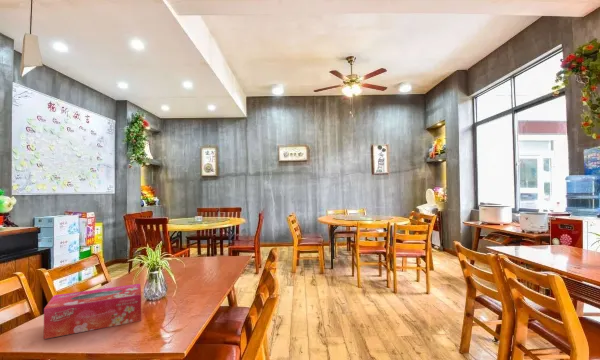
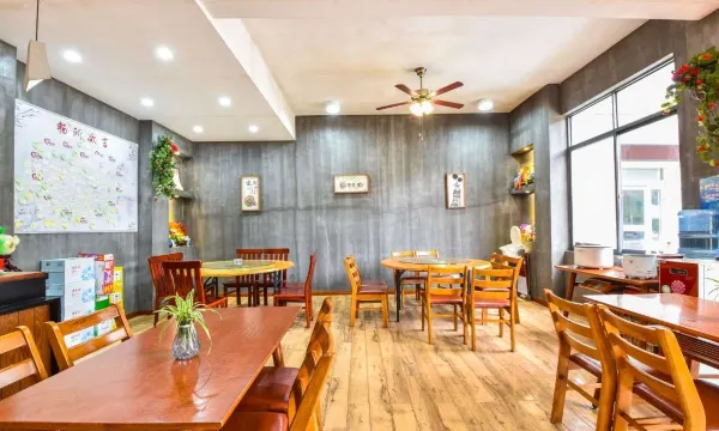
- tissue box [43,283,142,340]
